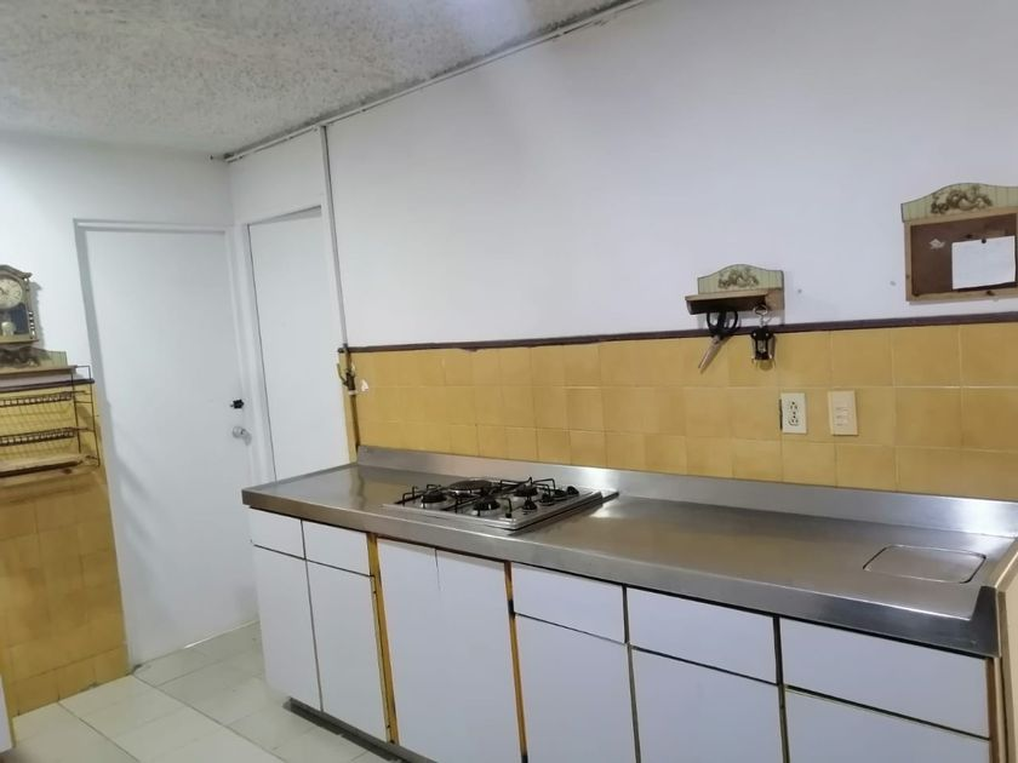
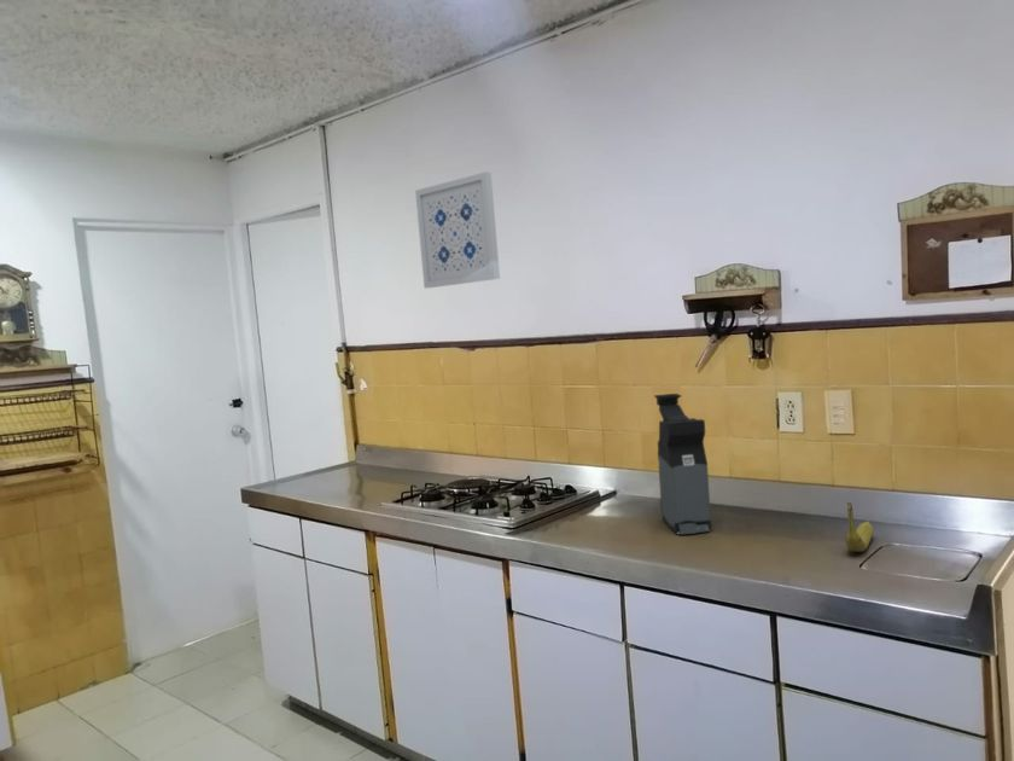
+ coffee maker [653,393,712,535]
+ wall art [414,170,501,289]
+ banana [845,501,874,553]
